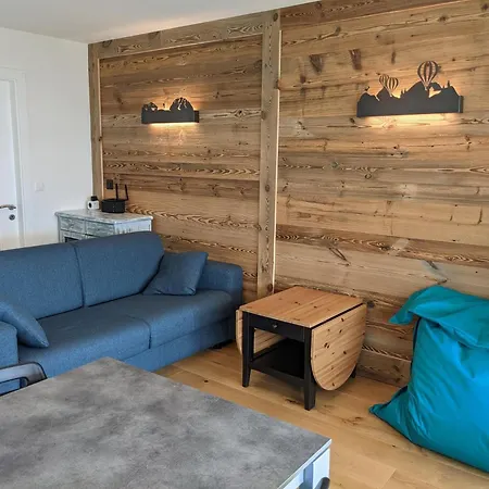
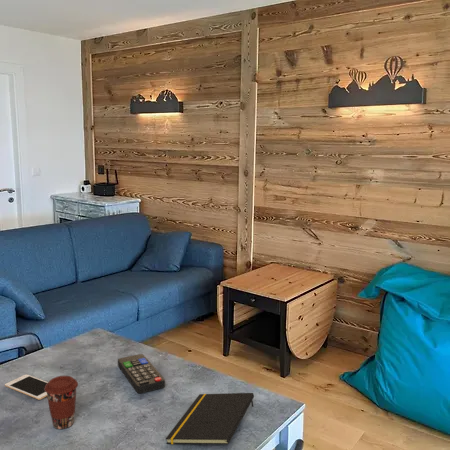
+ coffee cup [44,375,79,430]
+ notepad [165,392,255,446]
+ remote control [117,353,166,394]
+ cell phone [4,374,49,401]
